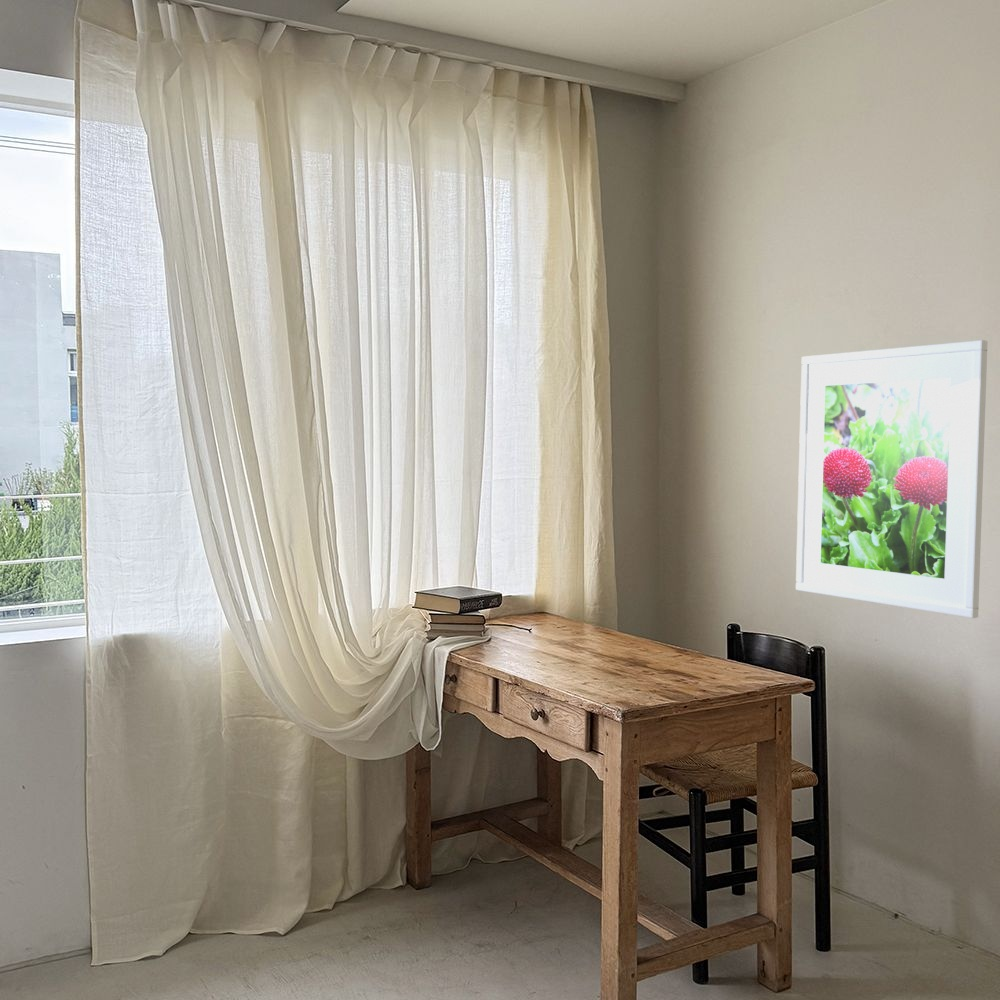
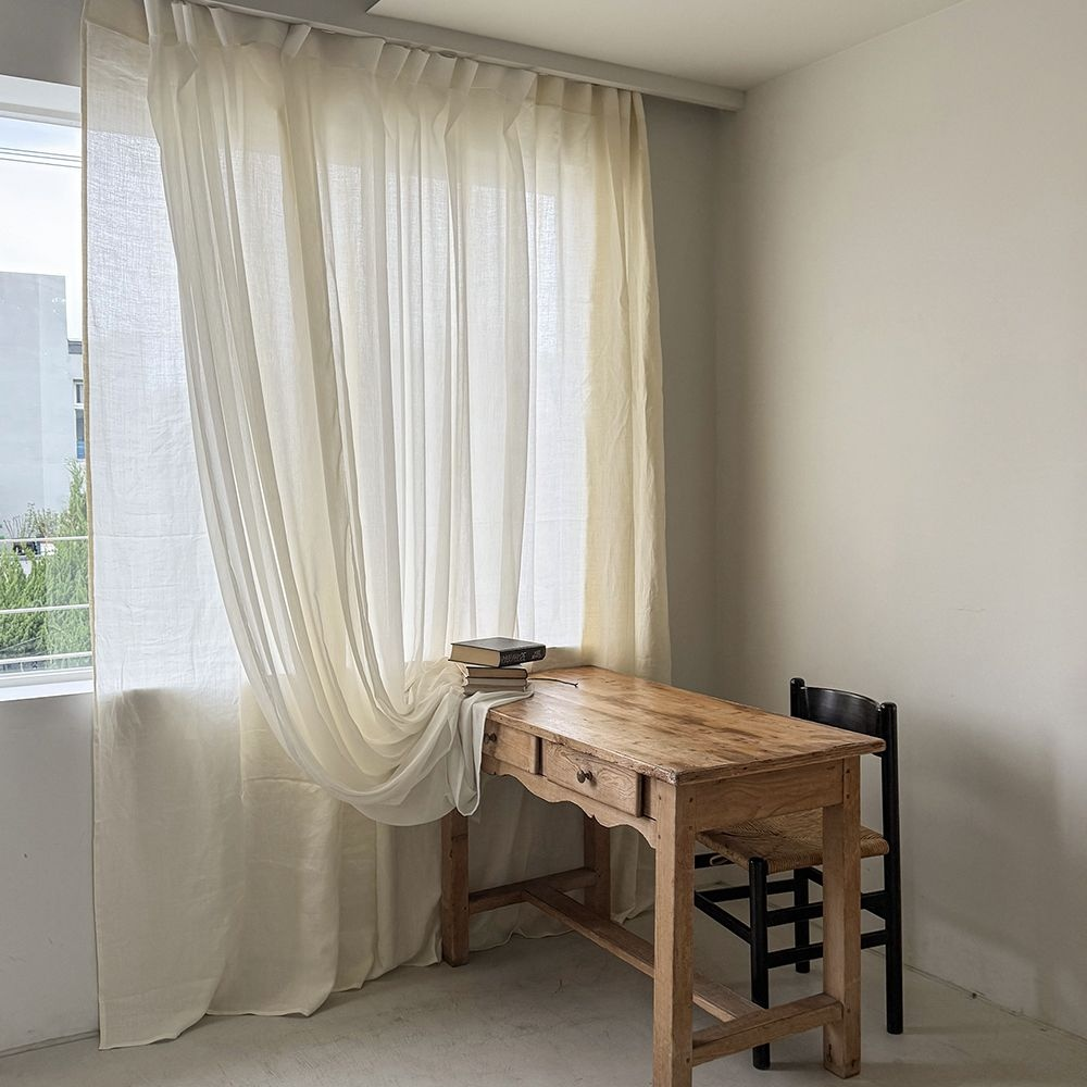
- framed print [795,339,988,619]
